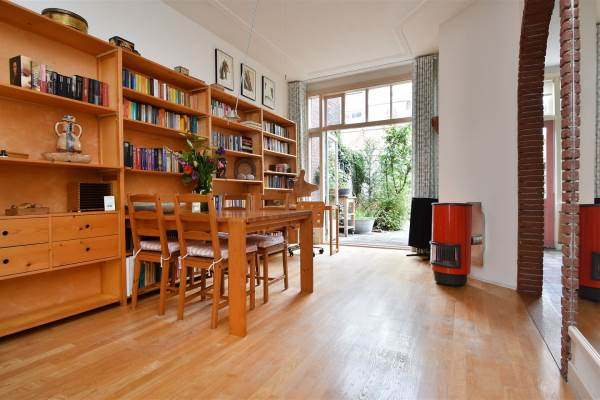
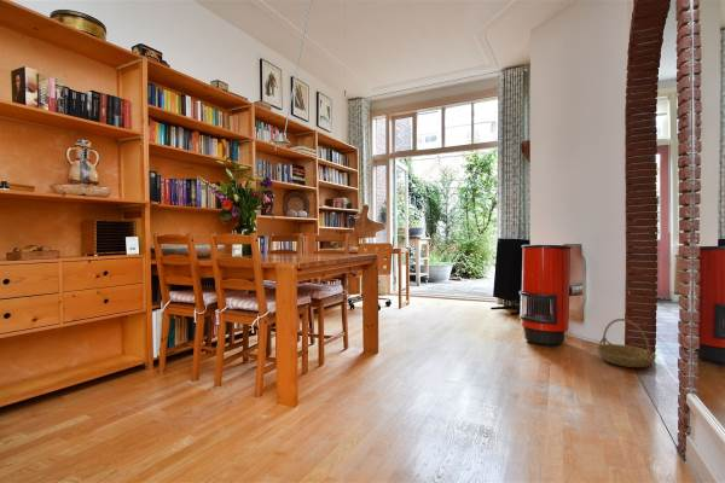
+ basket [594,318,657,368]
